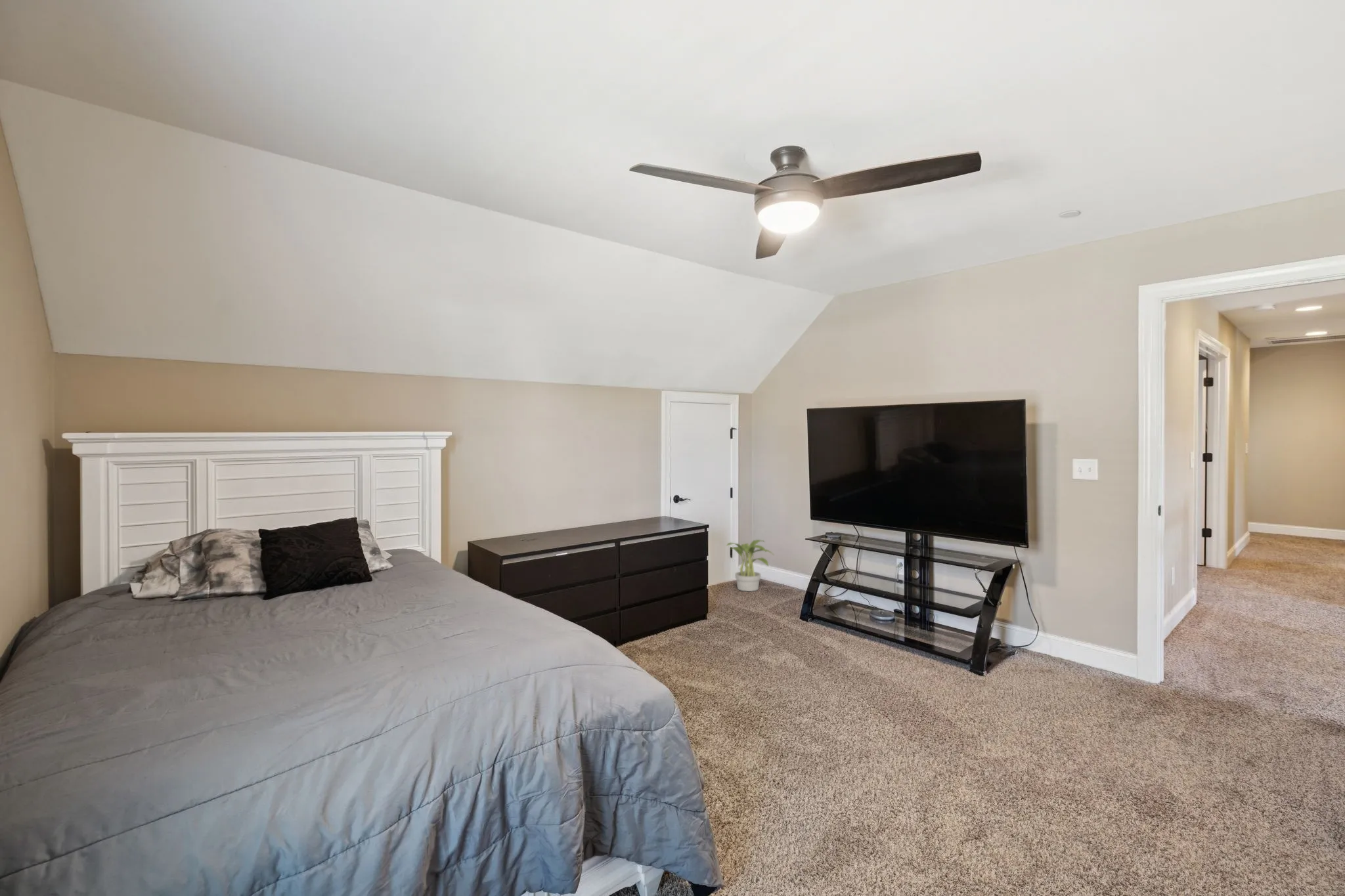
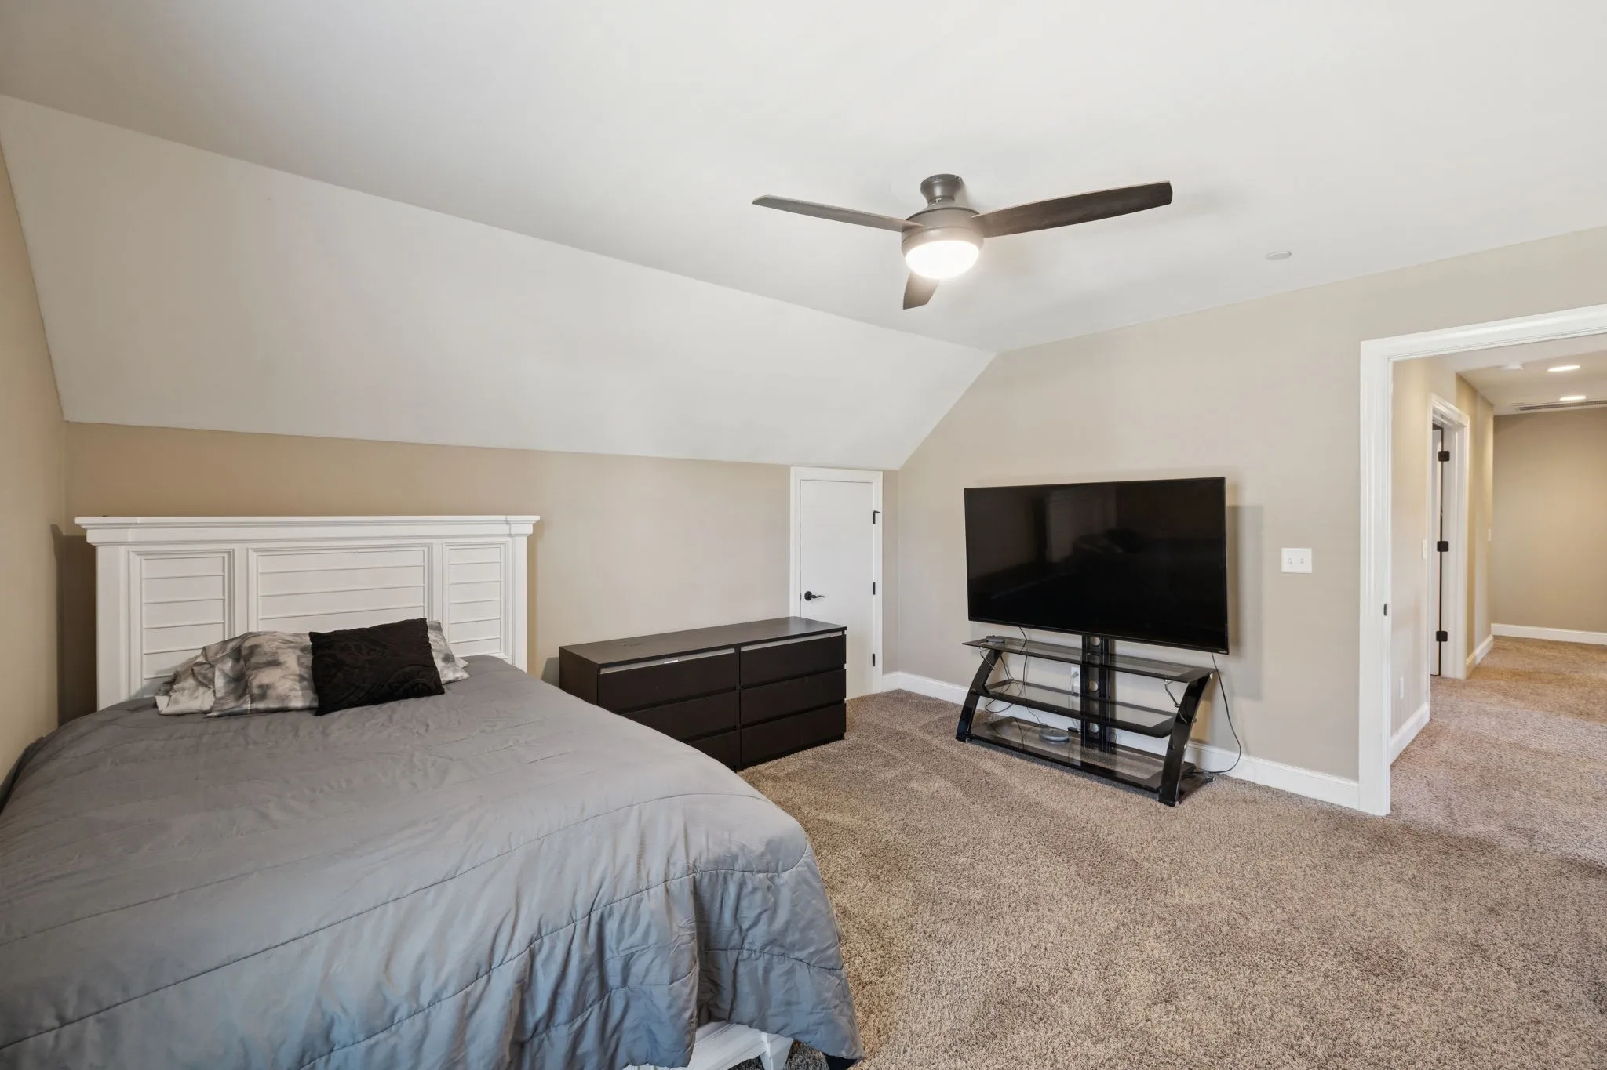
- potted plant [726,539,775,592]
